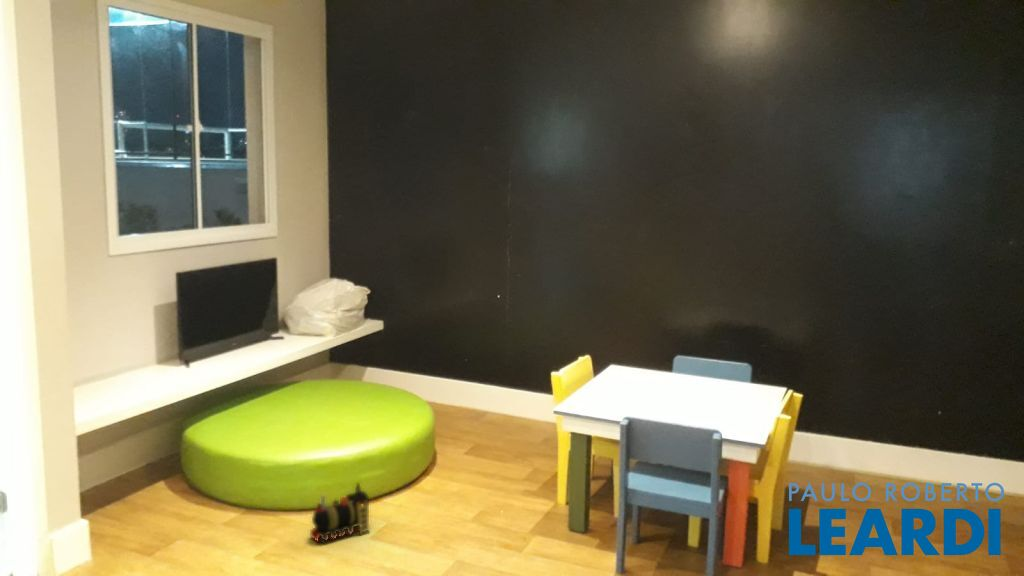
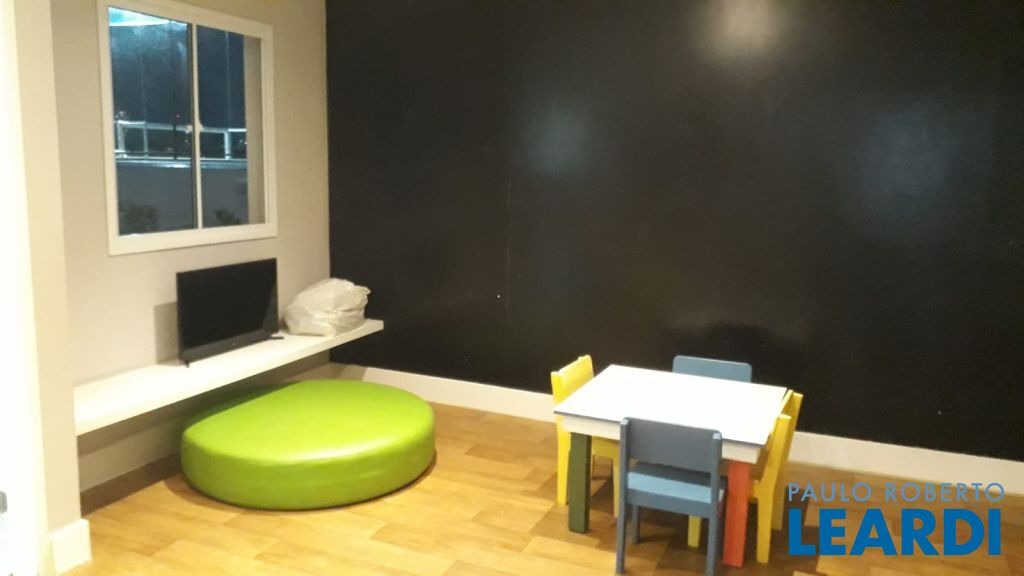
- toy train [309,482,371,543]
